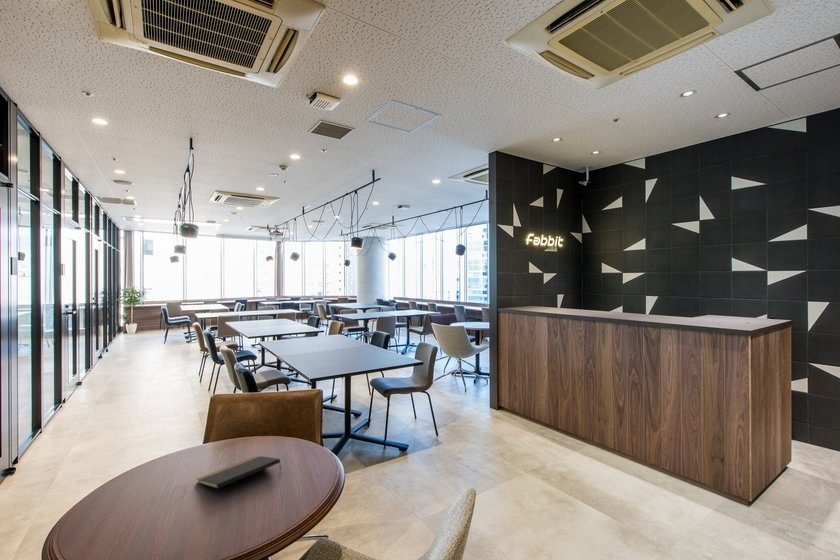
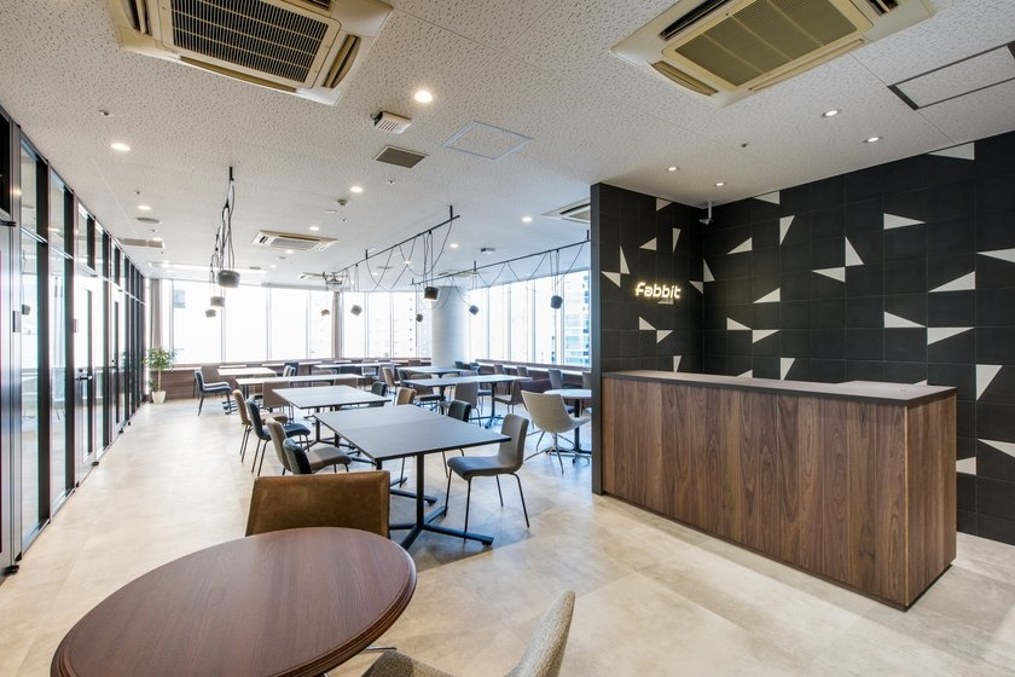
- notepad [196,455,282,490]
